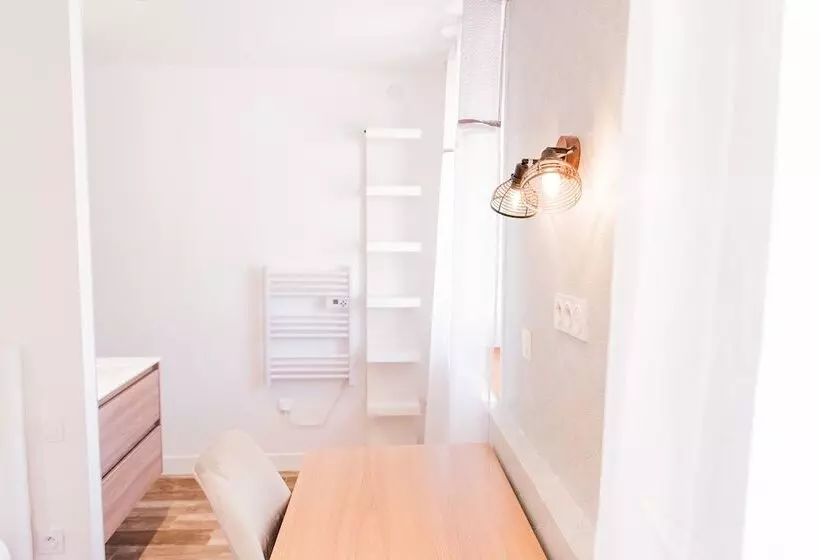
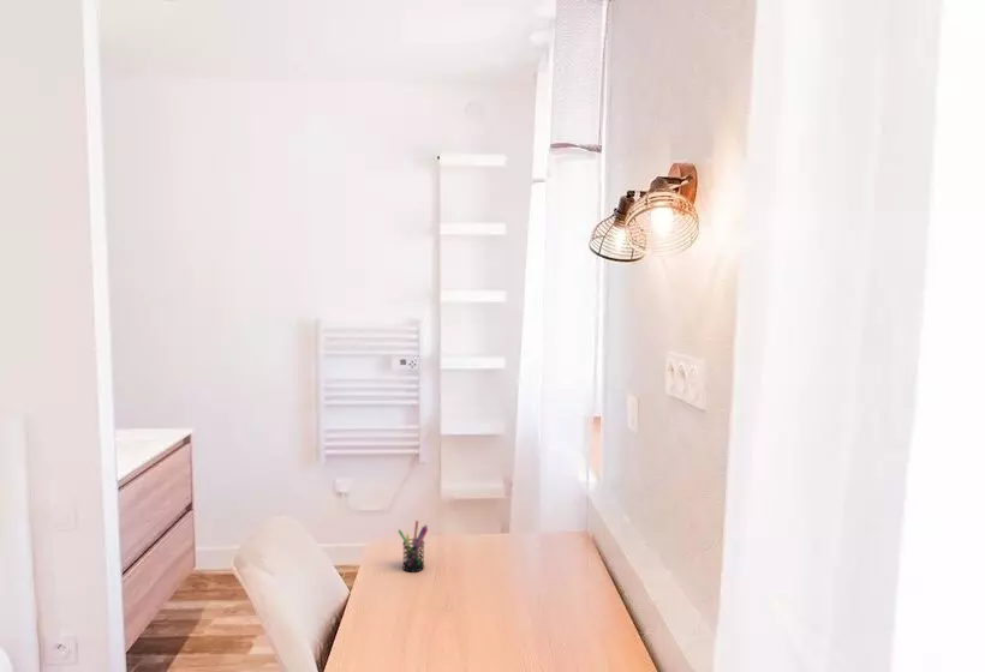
+ pen holder [396,520,429,574]
